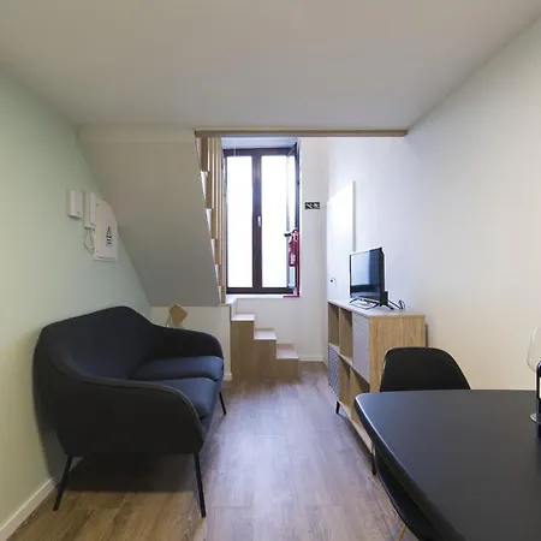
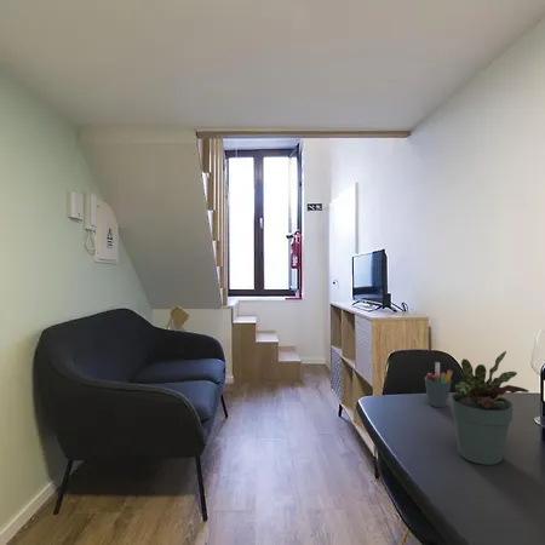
+ pen holder [424,361,454,408]
+ potted plant [446,350,530,466]
